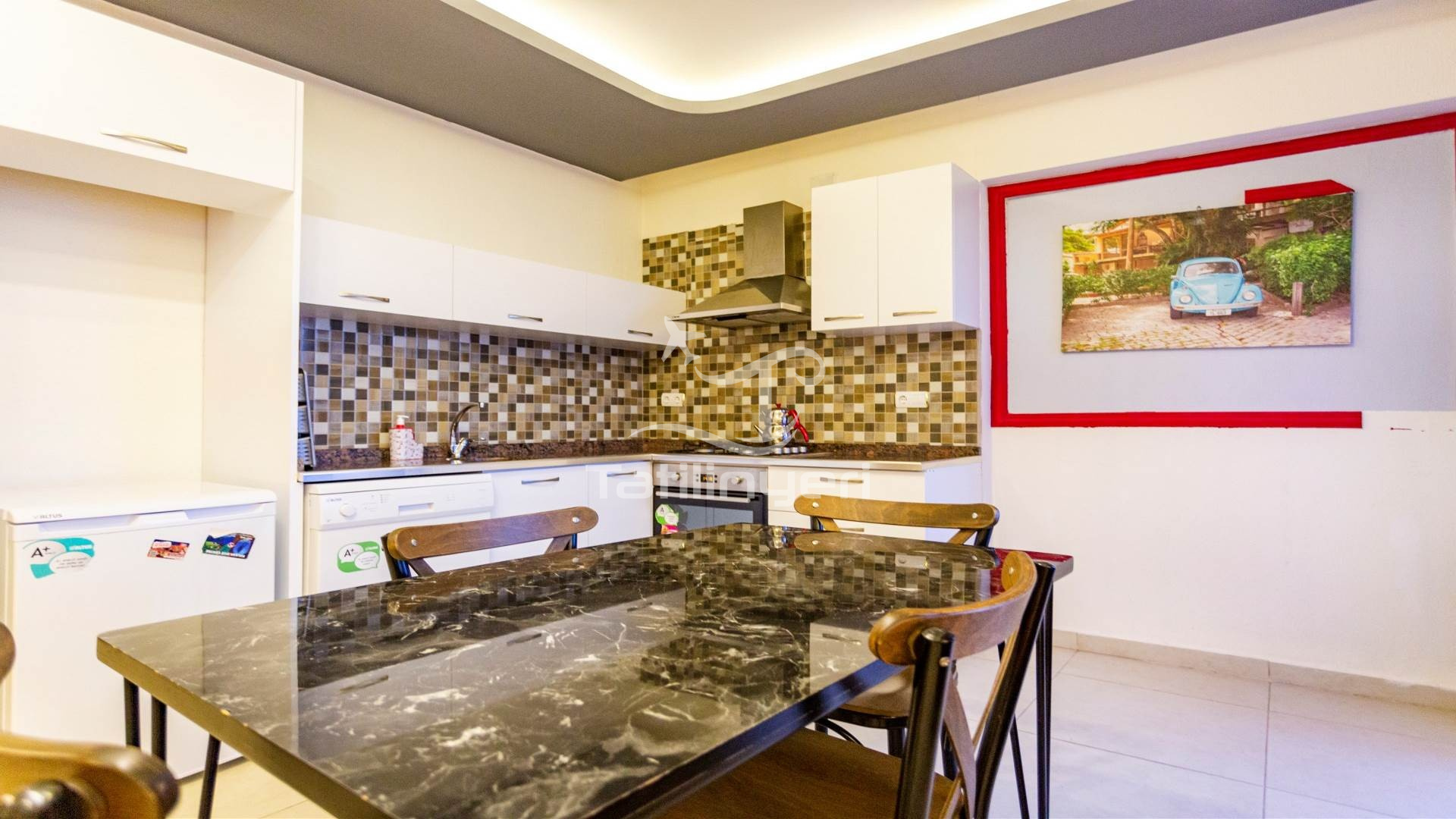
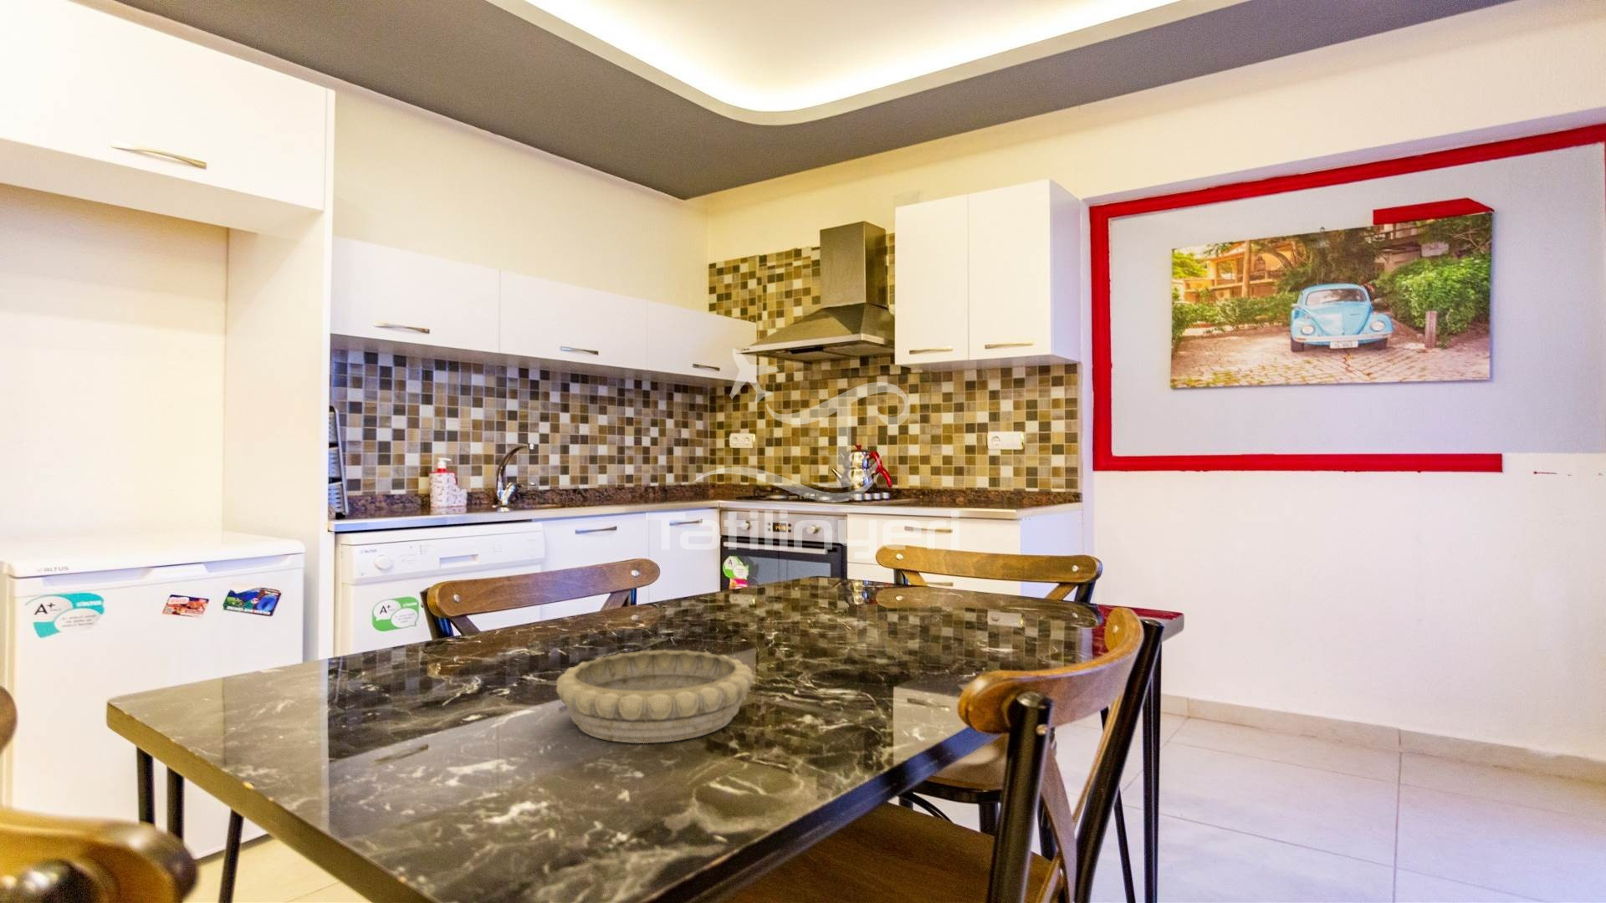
+ decorative bowl [556,648,754,744]
